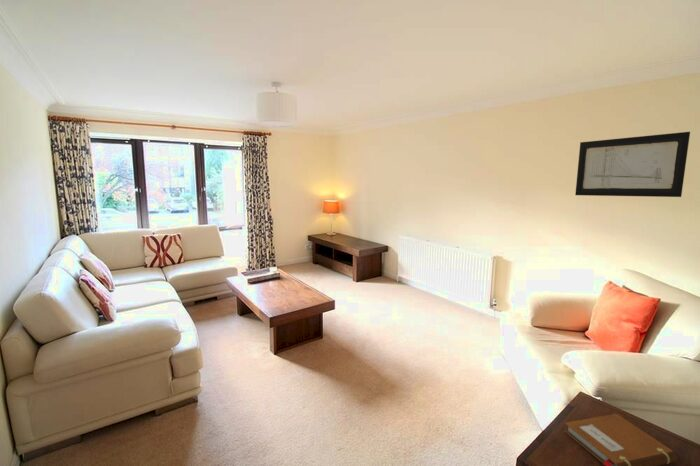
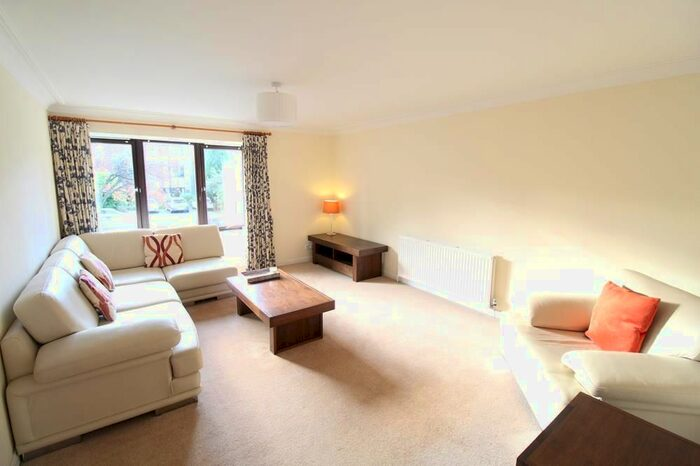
- notebook [563,413,678,466]
- wall art [574,131,691,198]
